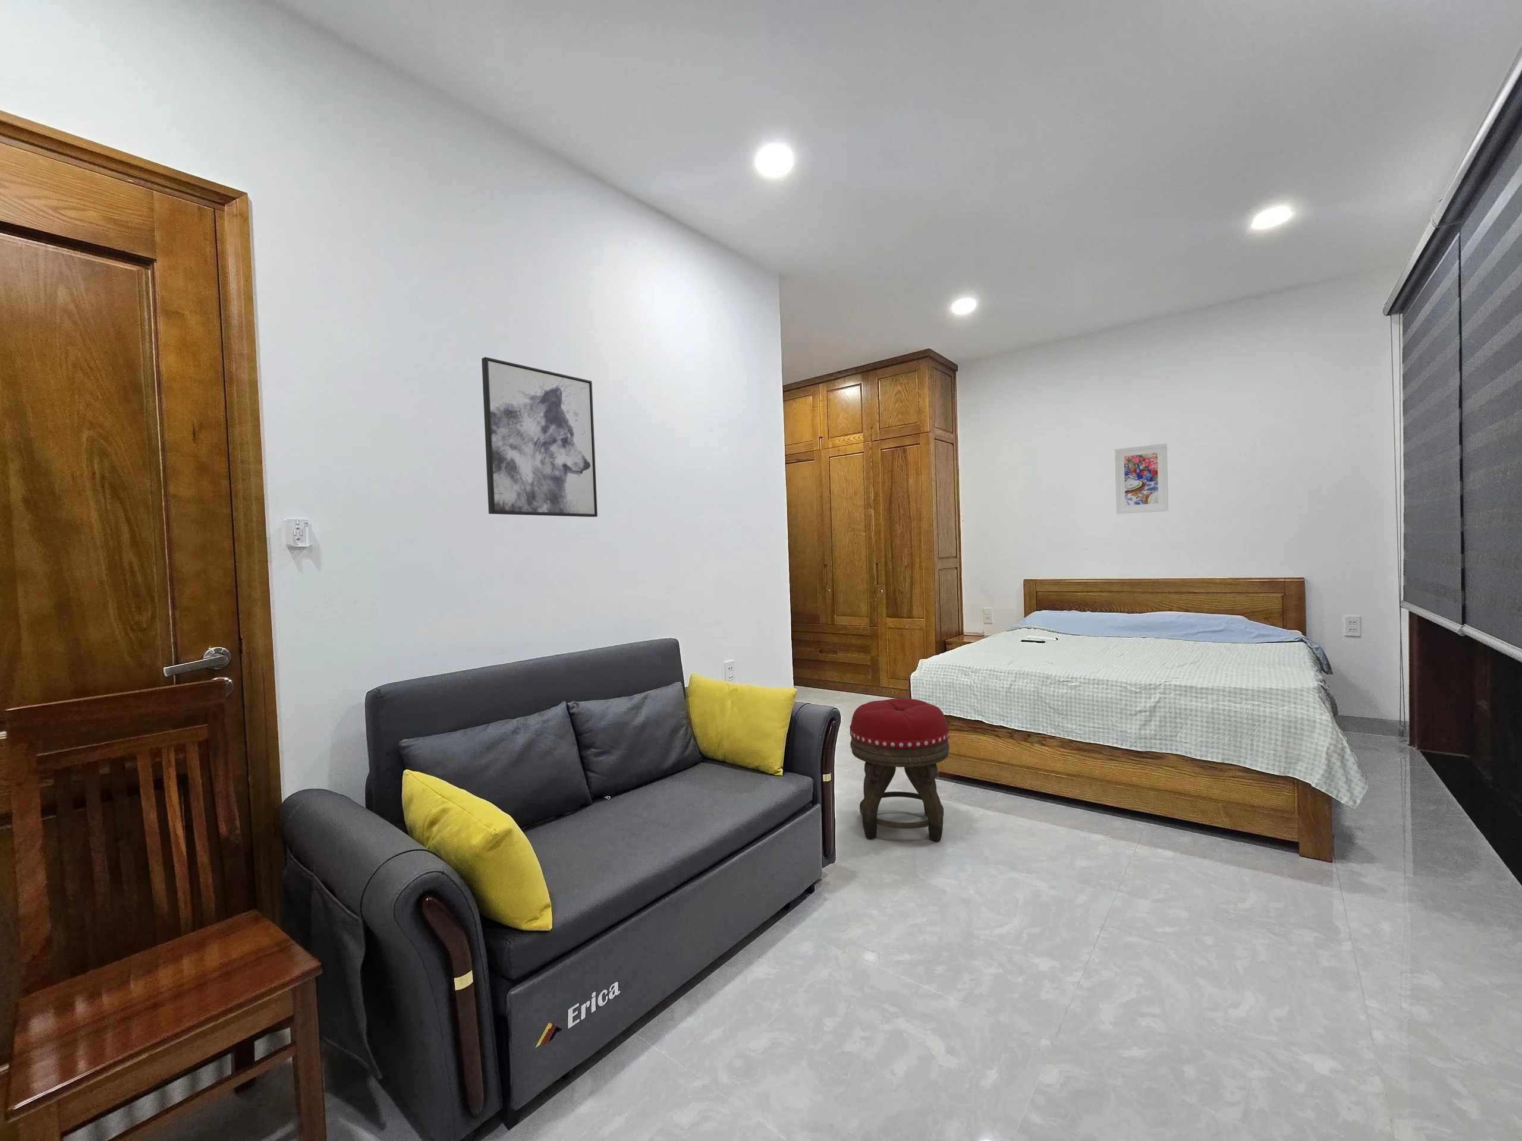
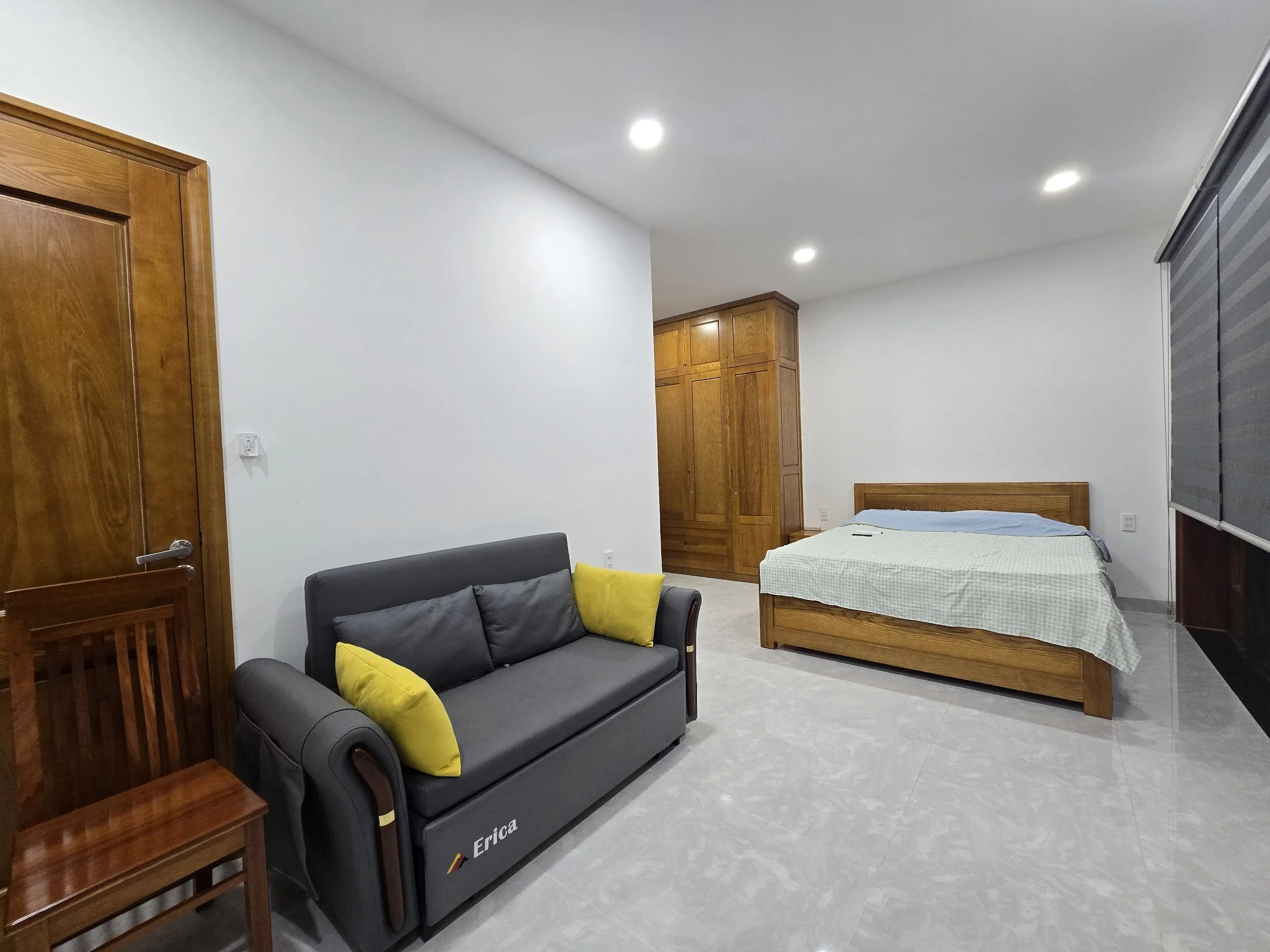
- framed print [1115,442,1168,514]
- wall art [481,356,598,518]
- footstool [848,698,950,843]
